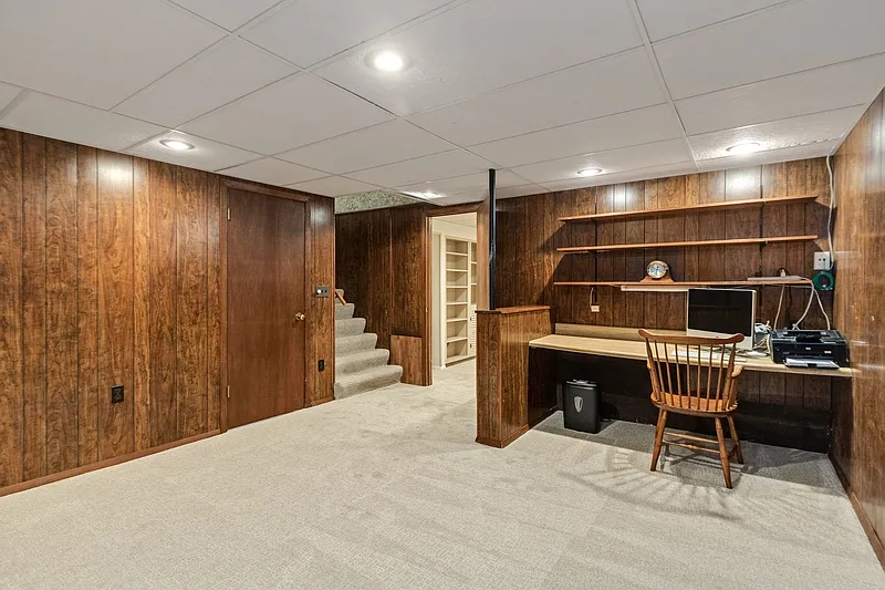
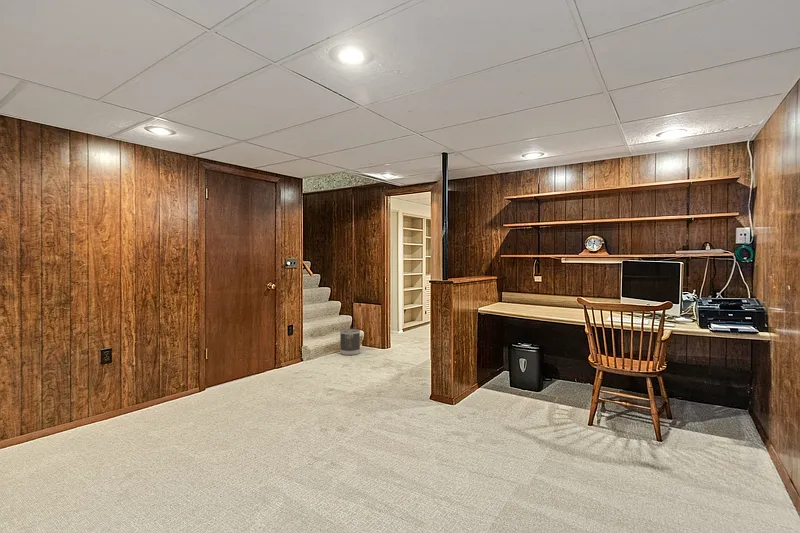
+ wastebasket [339,328,361,356]
